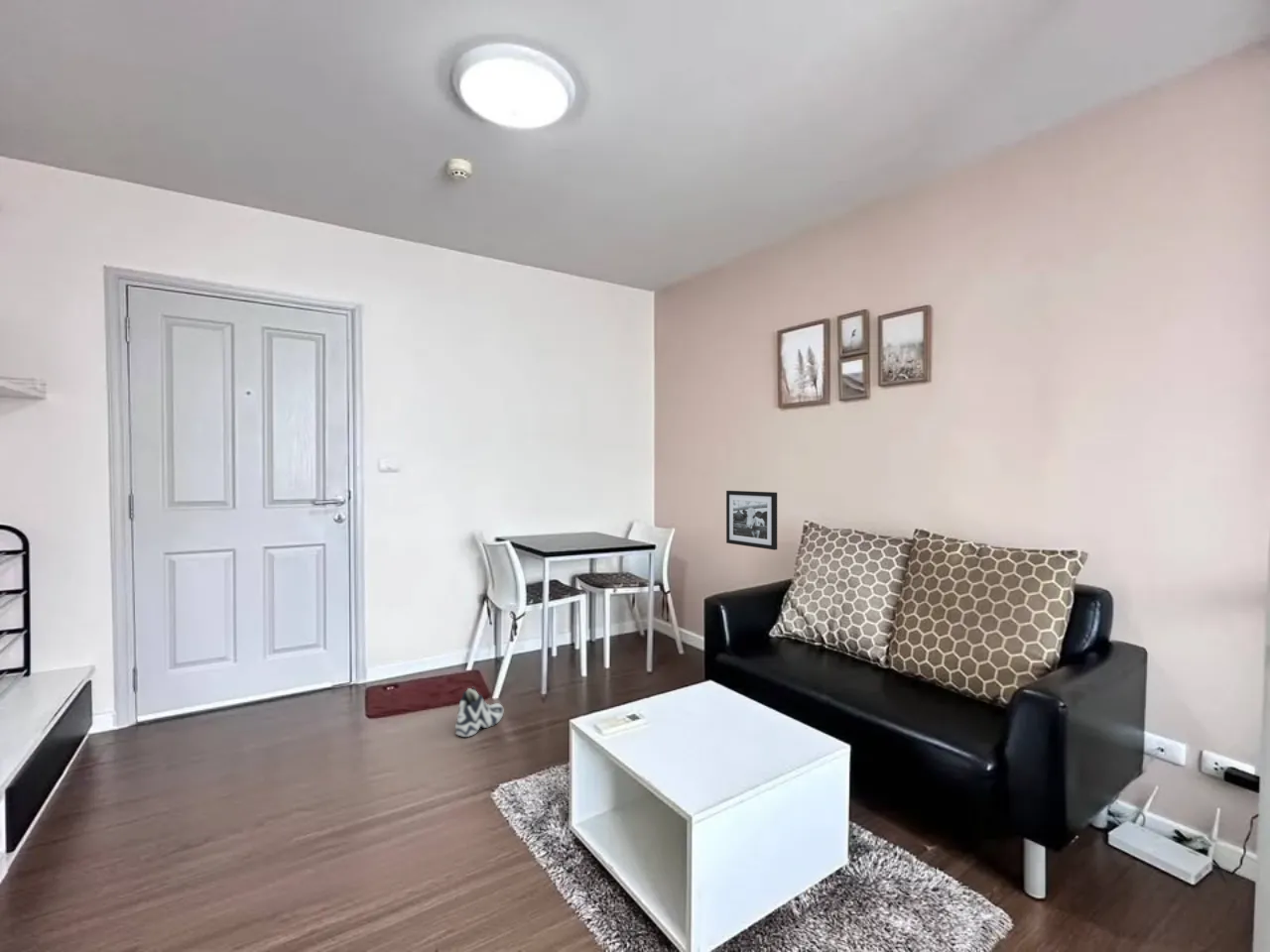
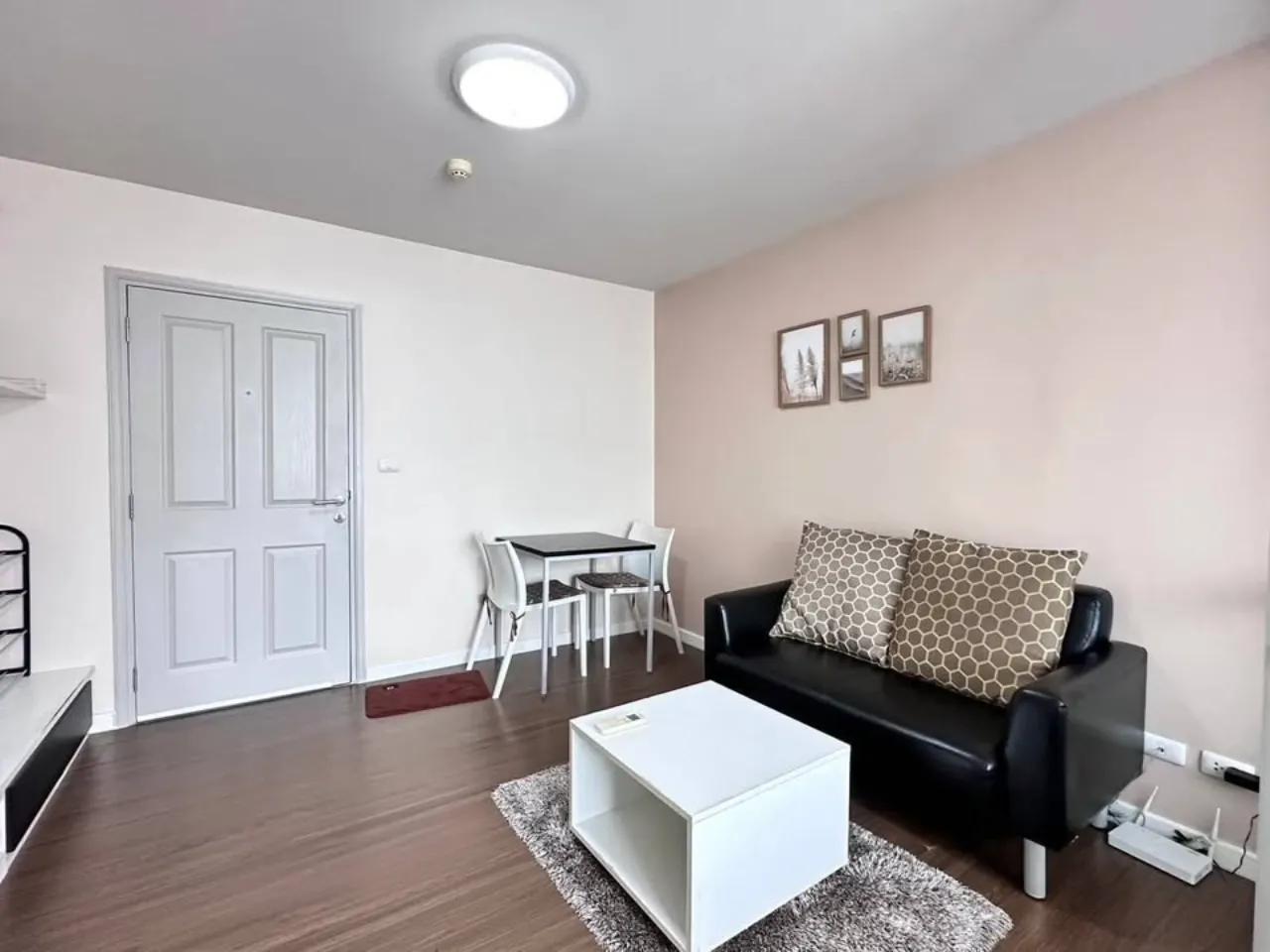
- picture frame [725,490,778,551]
- sneaker [454,686,504,738]
